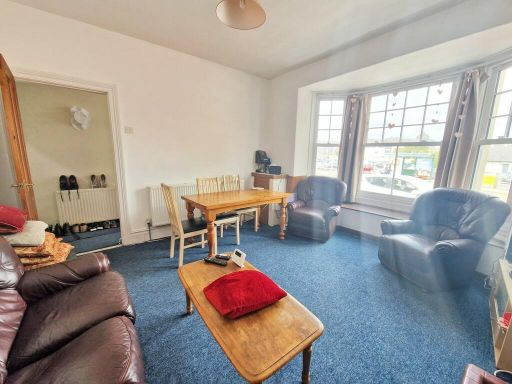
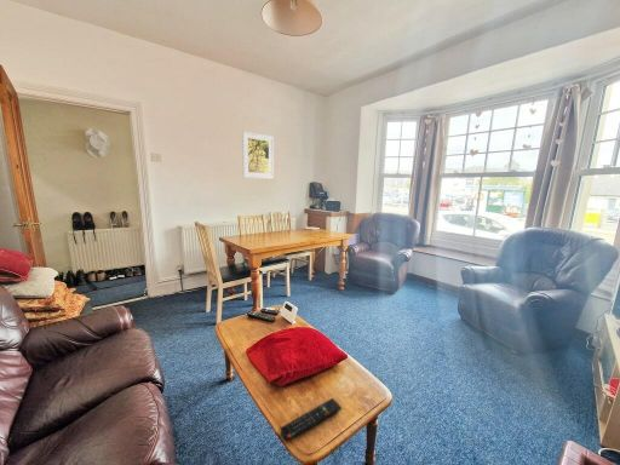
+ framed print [241,131,275,180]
+ remote control [280,397,343,443]
